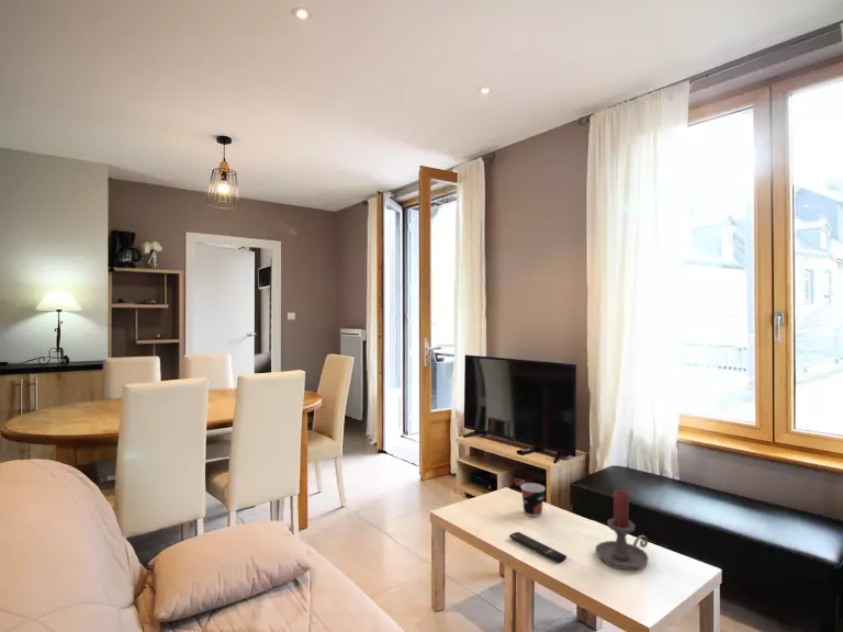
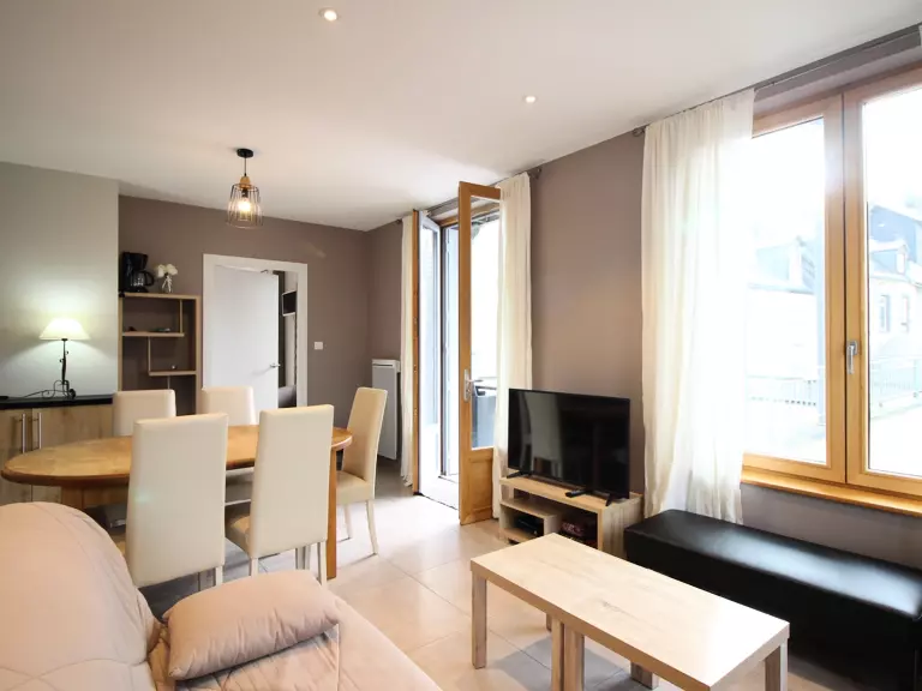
- cup [519,482,546,518]
- remote control [508,531,567,564]
- candle holder [594,489,650,571]
